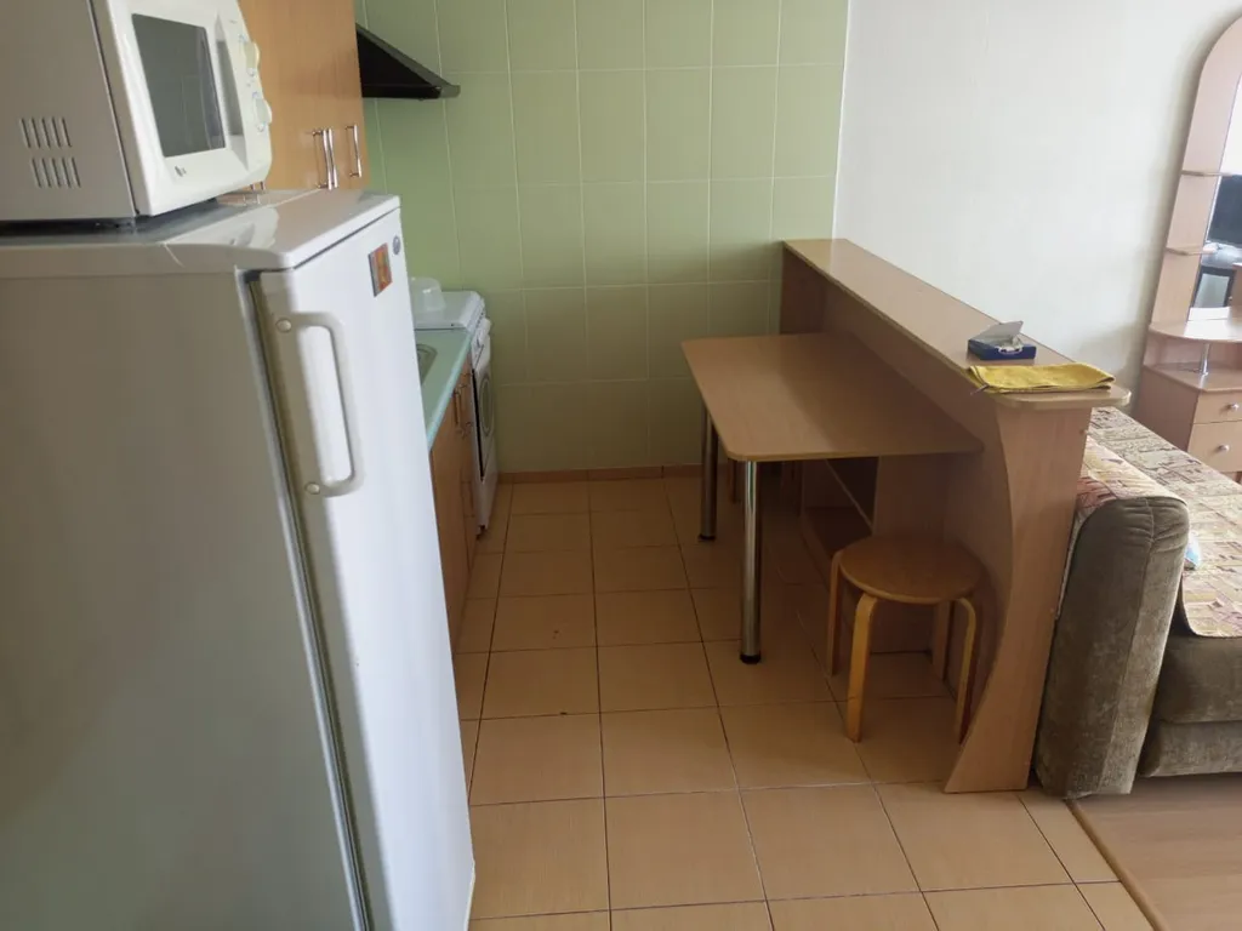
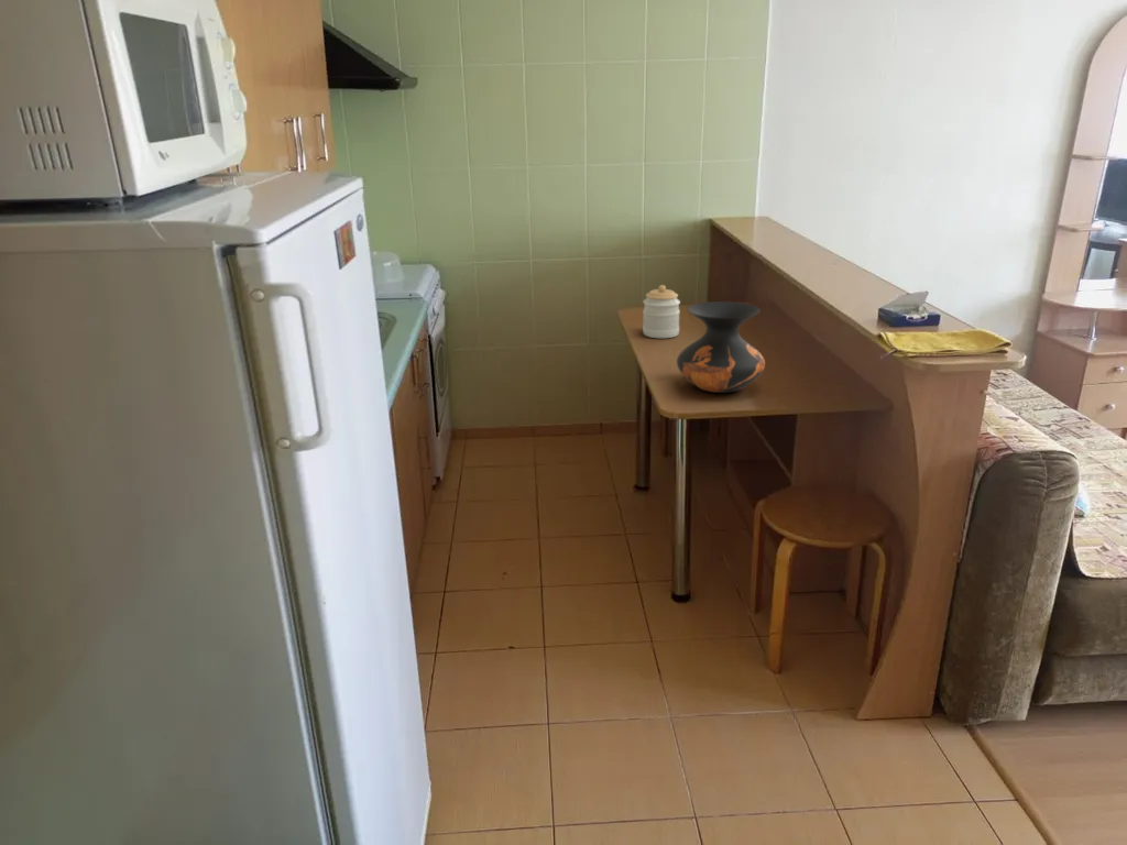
+ vase [676,300,766,394]
+ jar [642,284,681,339]
